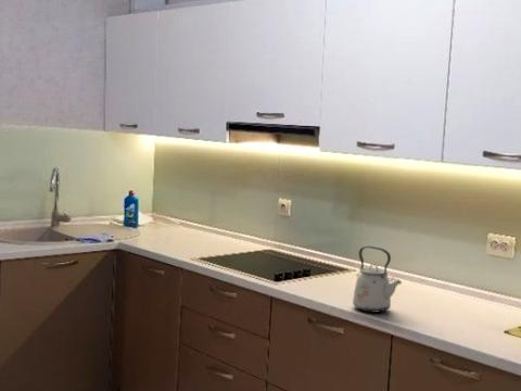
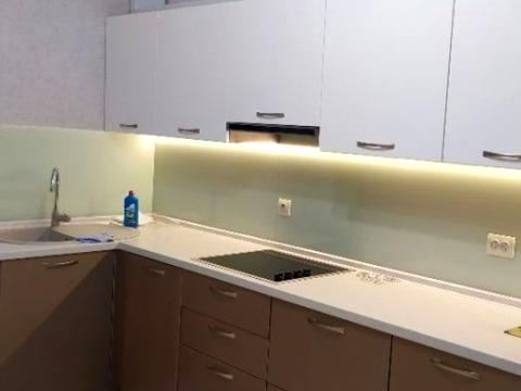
- kettle [352,245,403,314]
